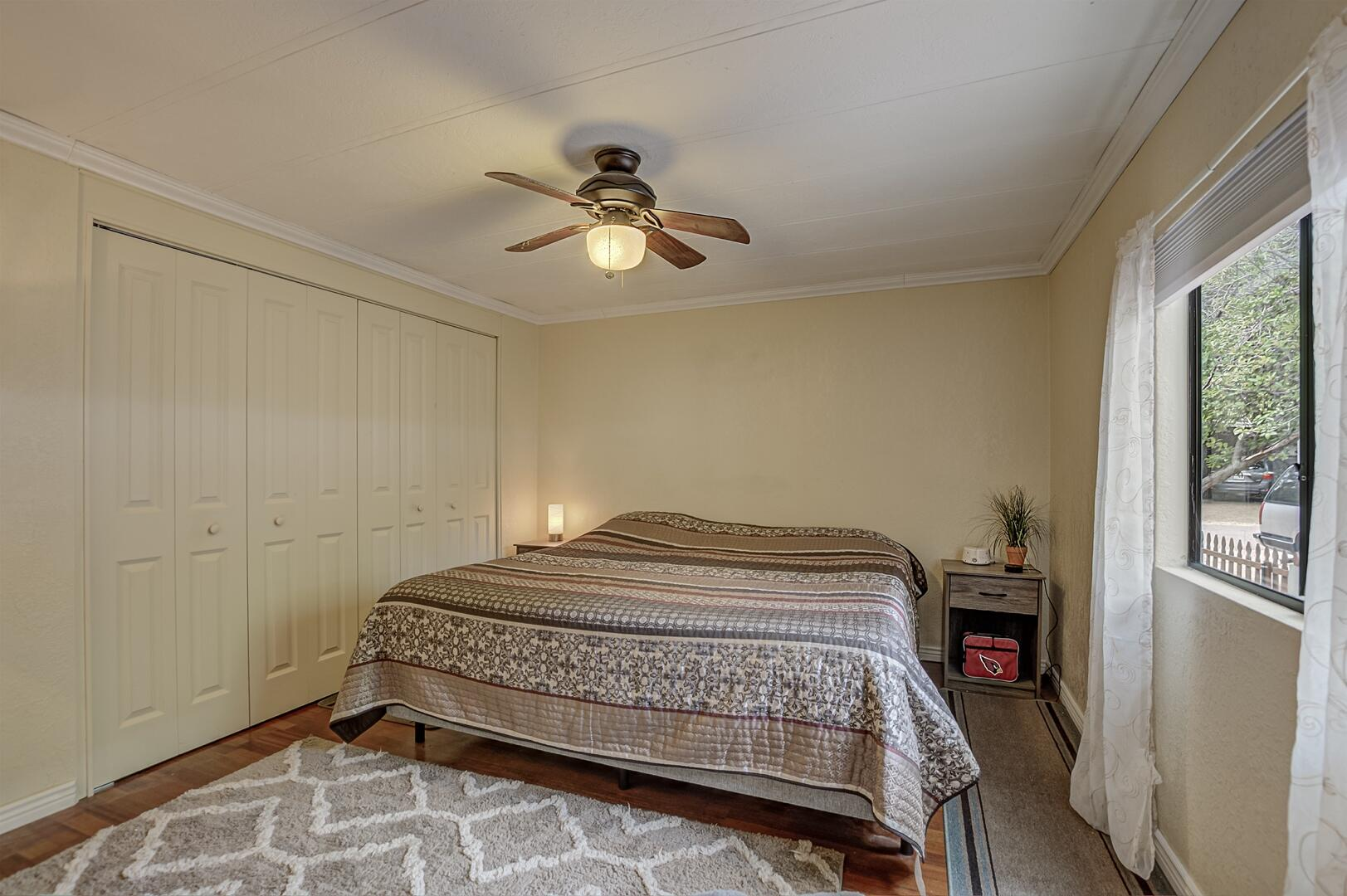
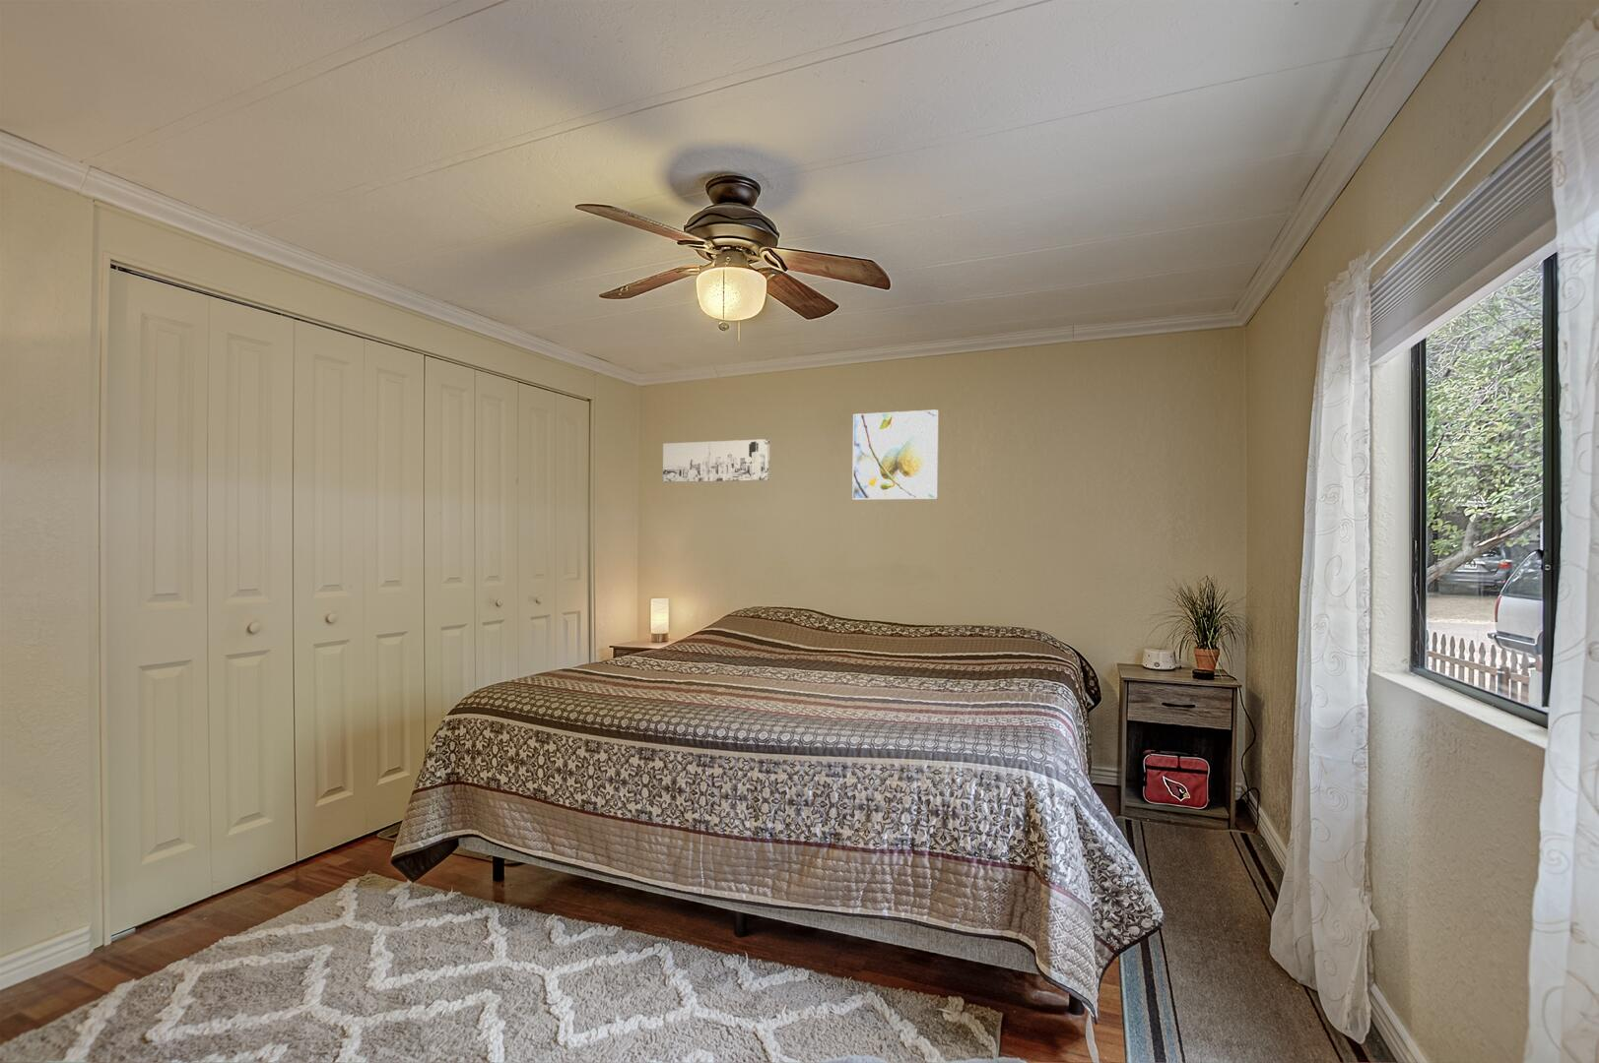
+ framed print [851,408,940,499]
+ wall art [662,438,770,483]
